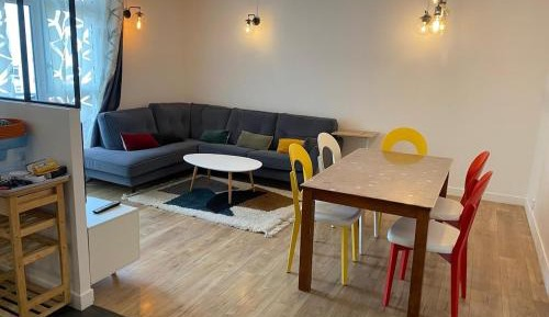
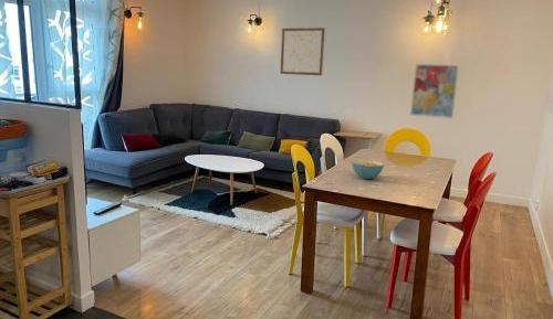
+ cereal bowl [351,159,385,180]
+ wall art [280,26,326,76]
+ wall art [409,63,460,119]
